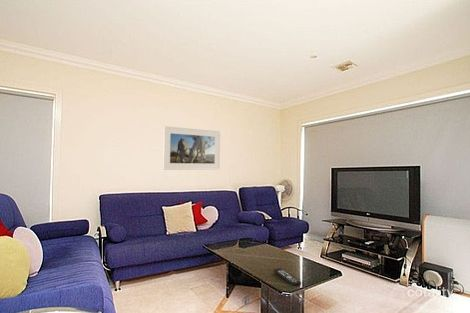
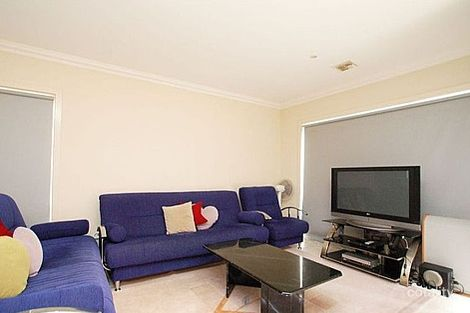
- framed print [162,125,221,171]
- remote control [273,267,302,287]
